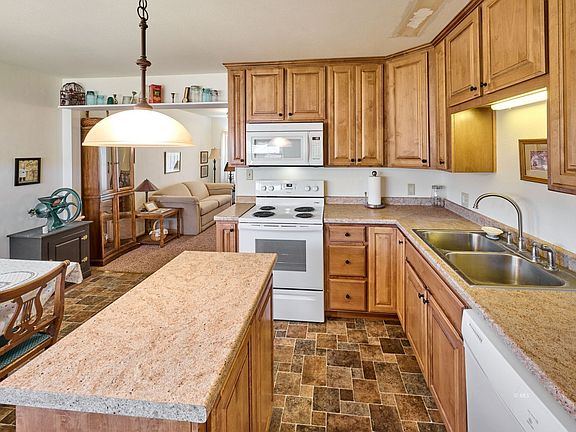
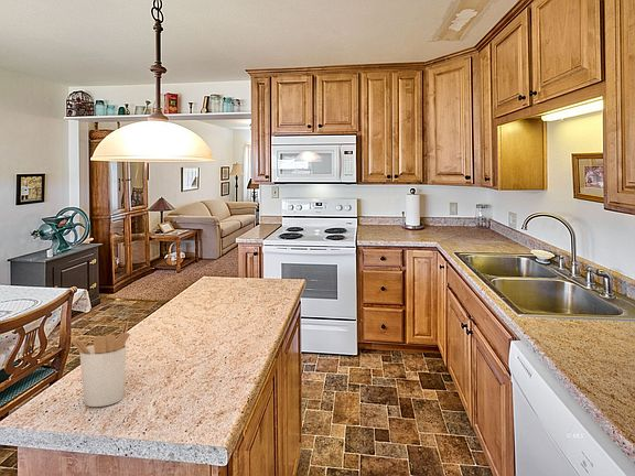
+ utensil holder [69,320,131,408]
